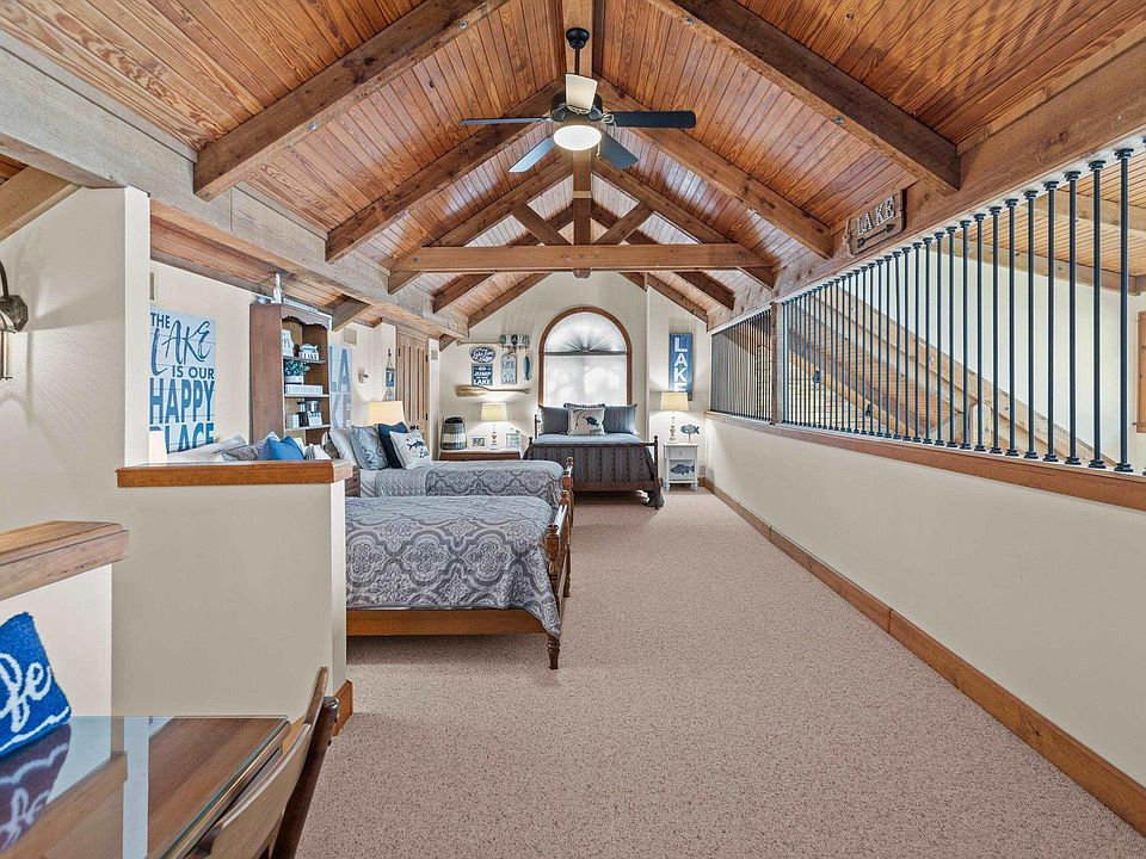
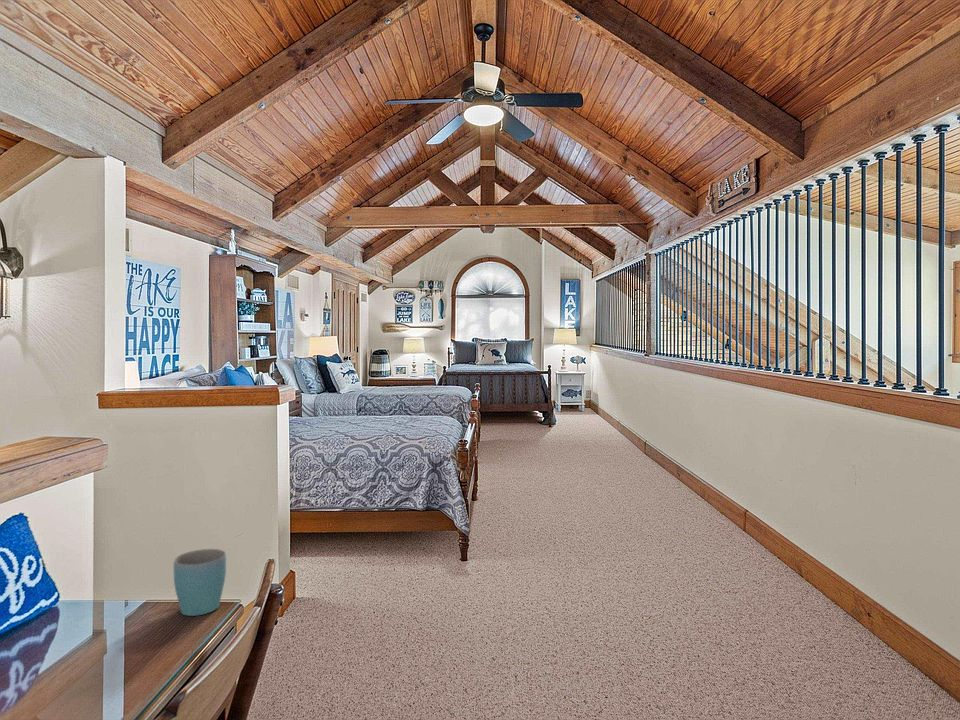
+ mug [173,548,227,617]
